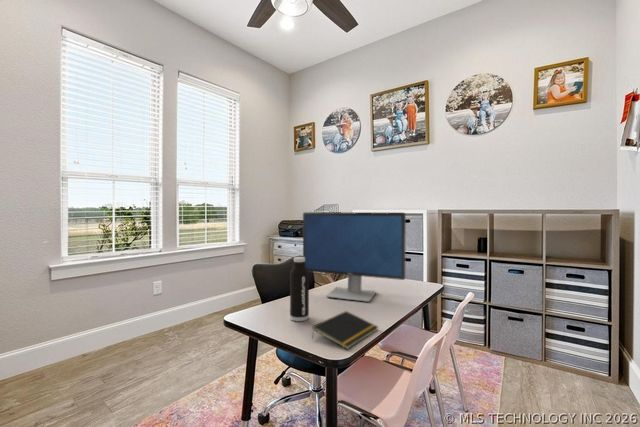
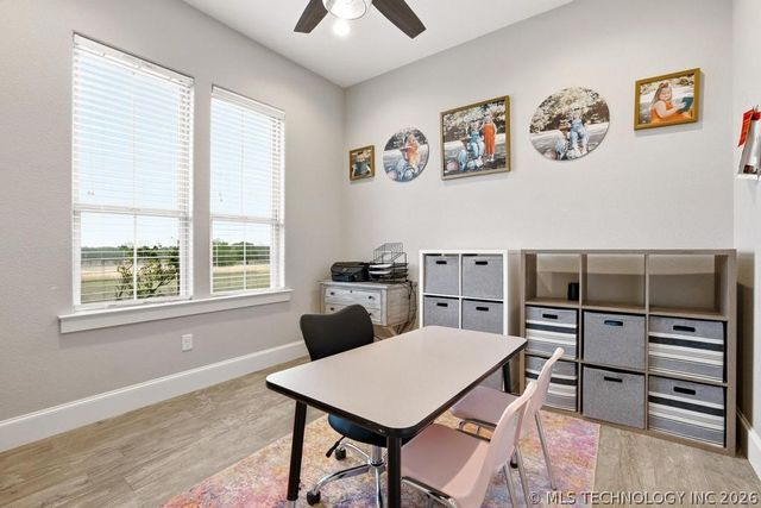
- notepad [311,310,379,350]
- monitor [302,211,407,303]
- water bottle [289,256,310,322]
